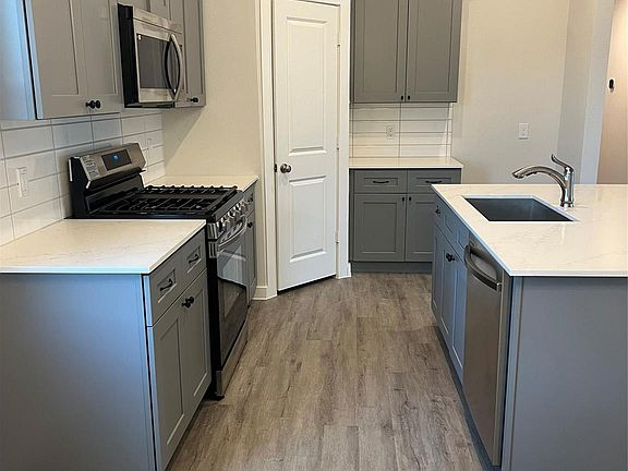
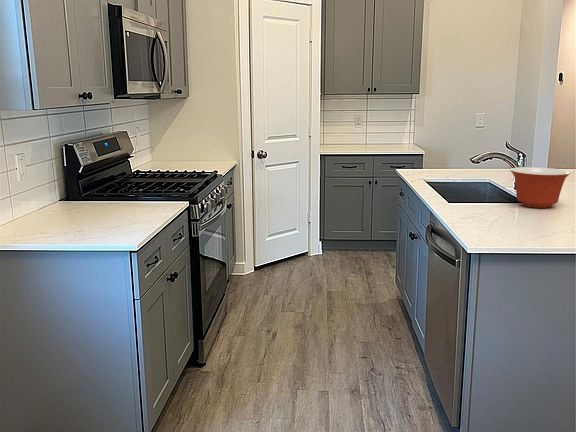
+ mixing bowl [509,166,571,209]
